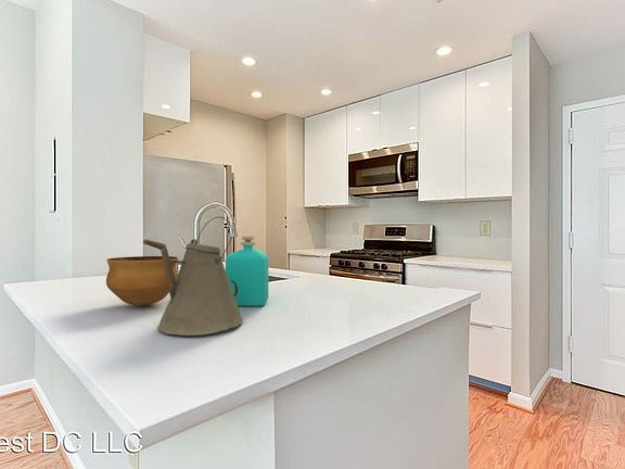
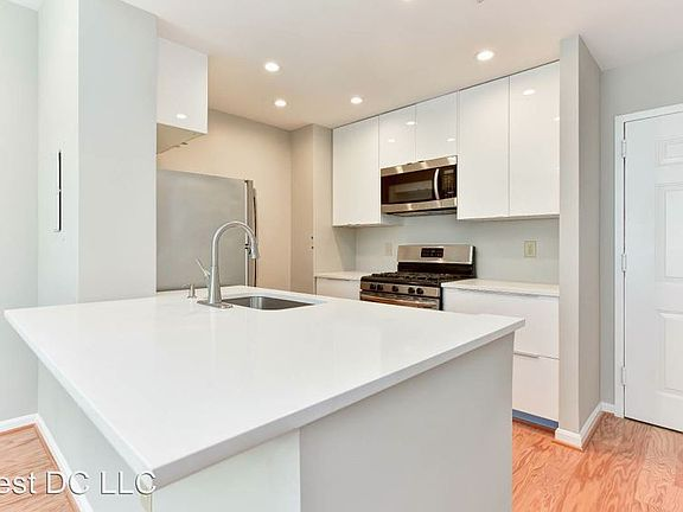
- kettle [142,216,244,337]
- bowl [105,255,179,307]
- soap bottle [225,236,269,307]
